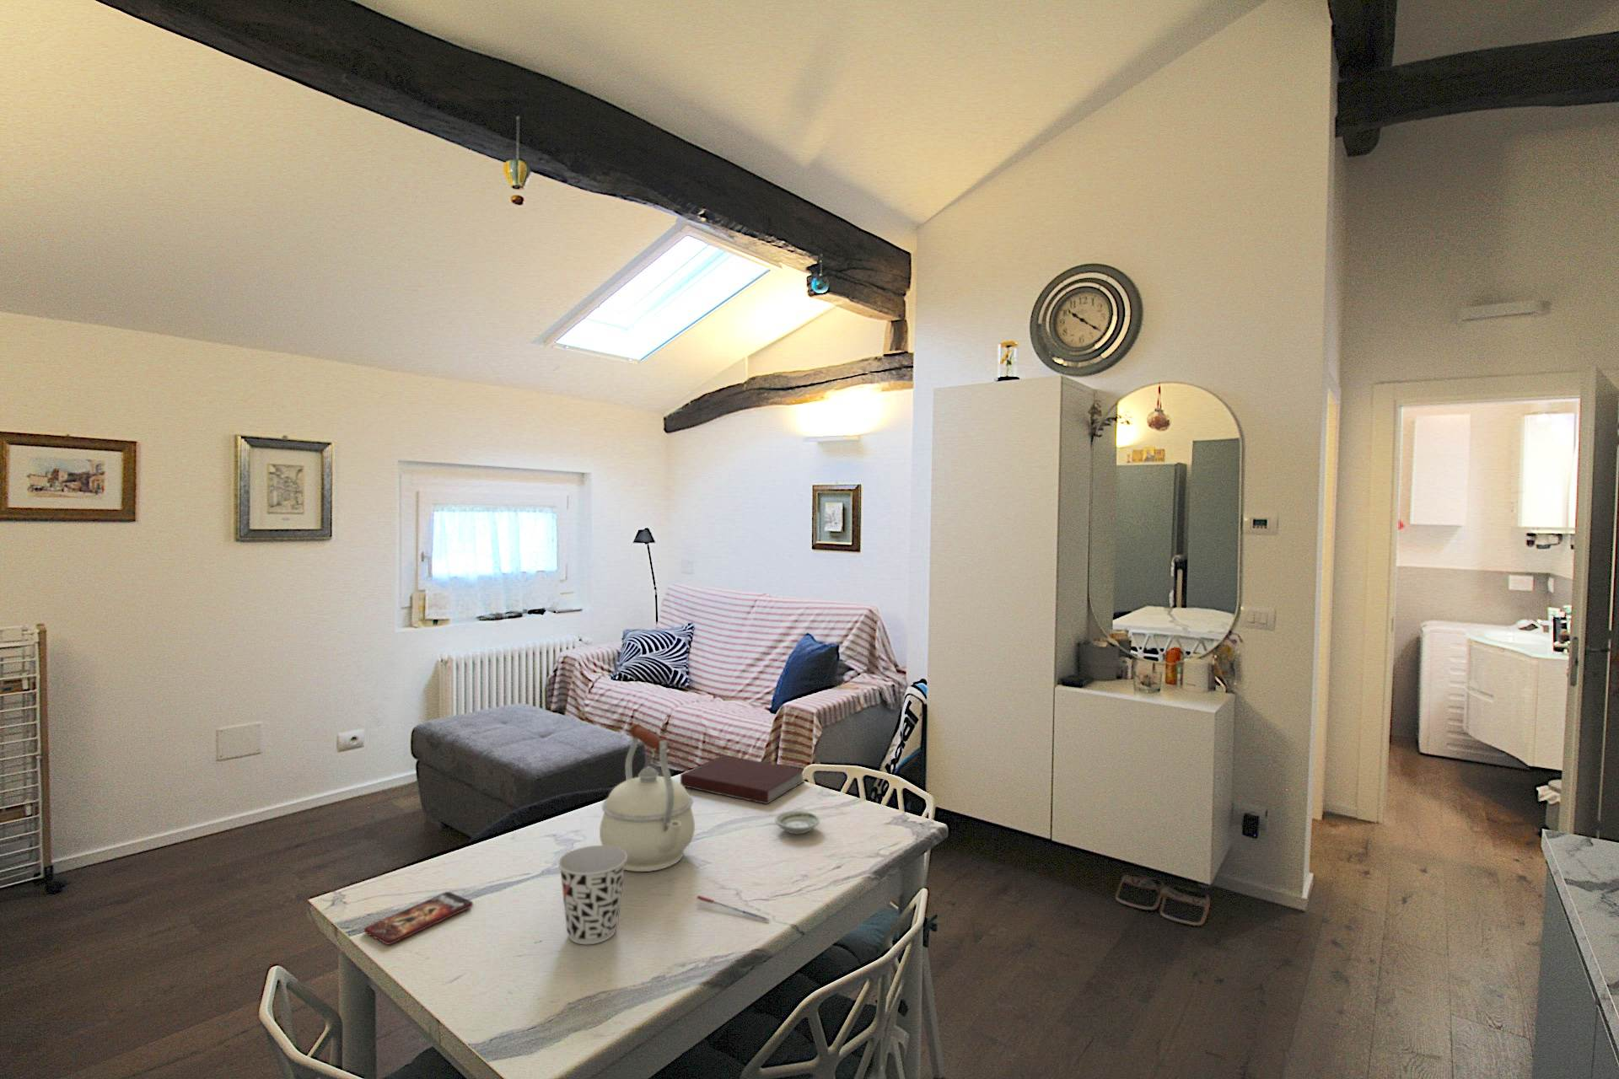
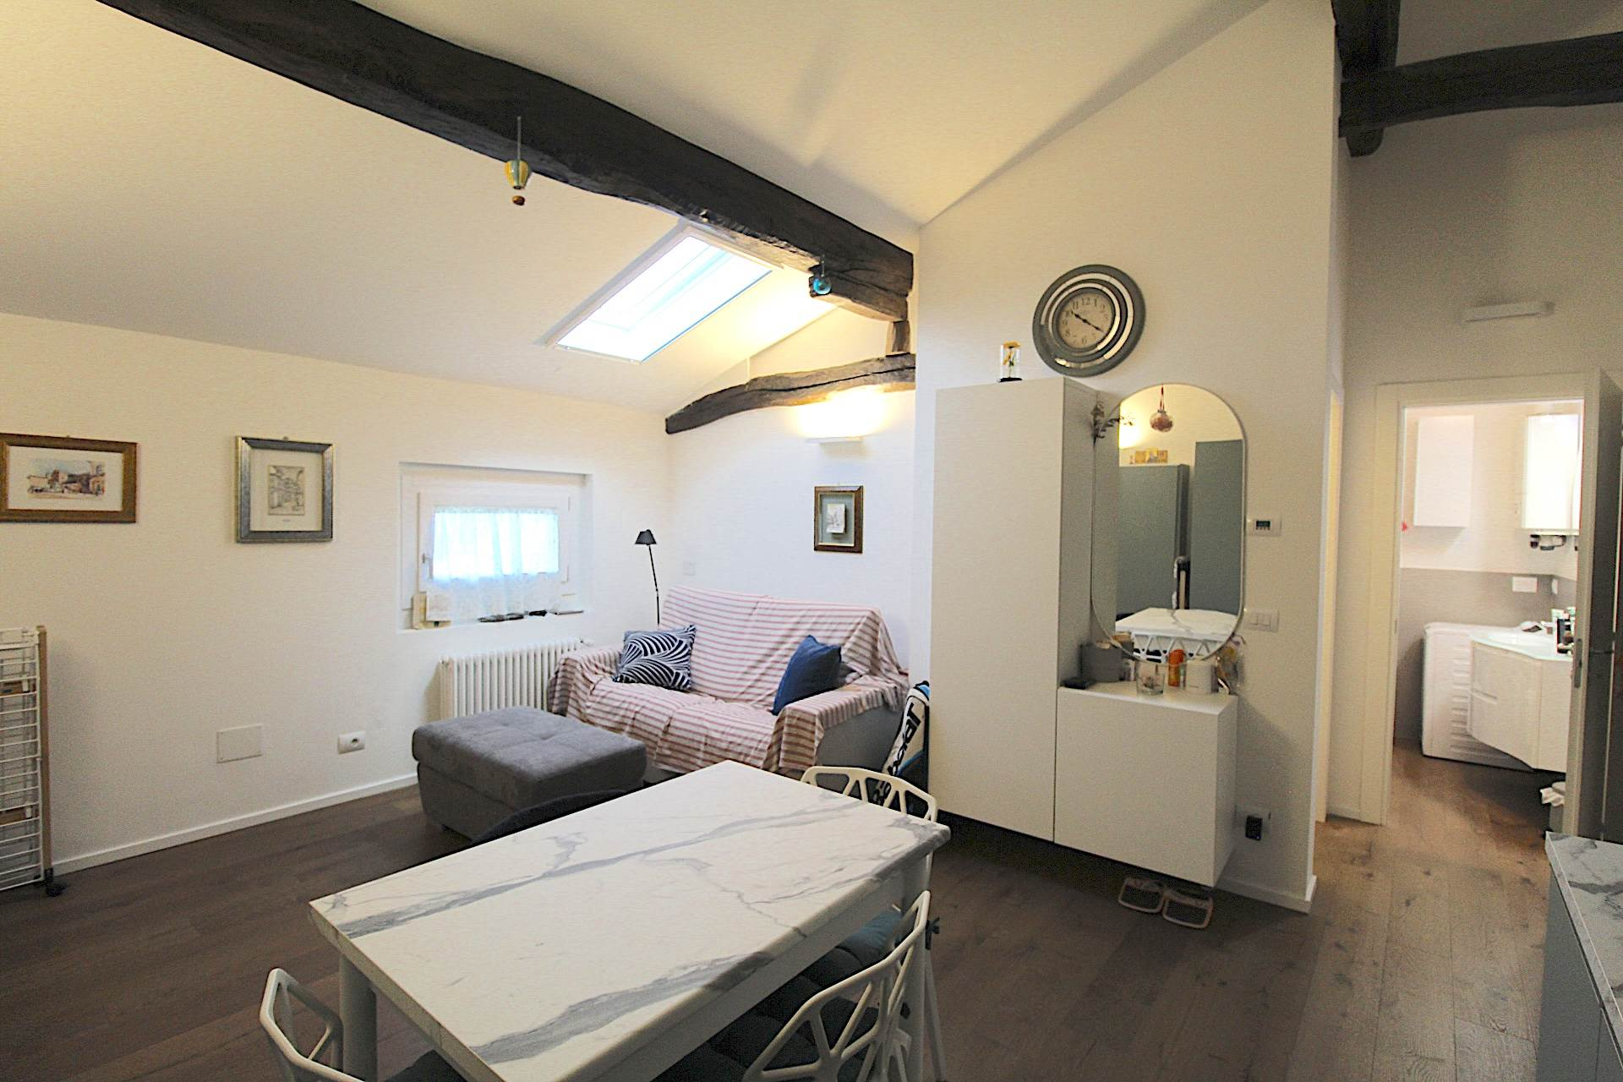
- smartphone [364,891,473,945]
- notebook [679,754,806,804]
- pen [695,895,770,922]
- cup [558,844,628,945]
- saucer [775,810,820,836]
- kettle [599,724,695,872]
